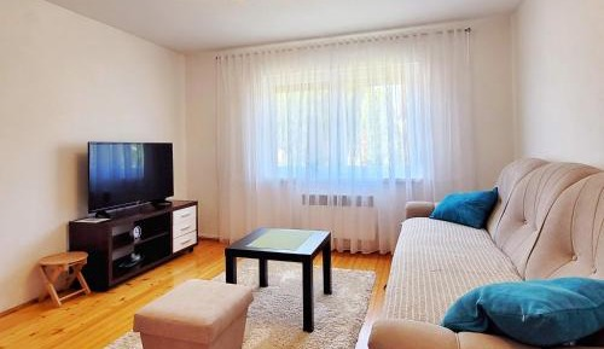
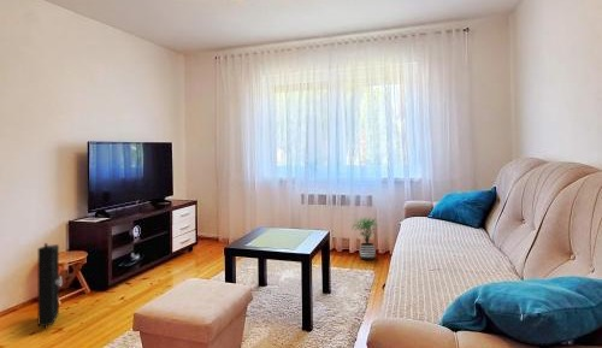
+ potted plant [349,216,380,261]
+ speaker [37,242,63,330]
